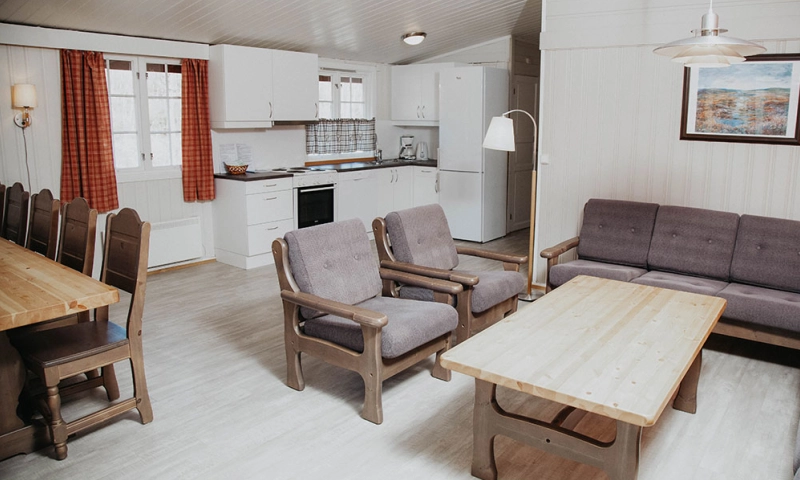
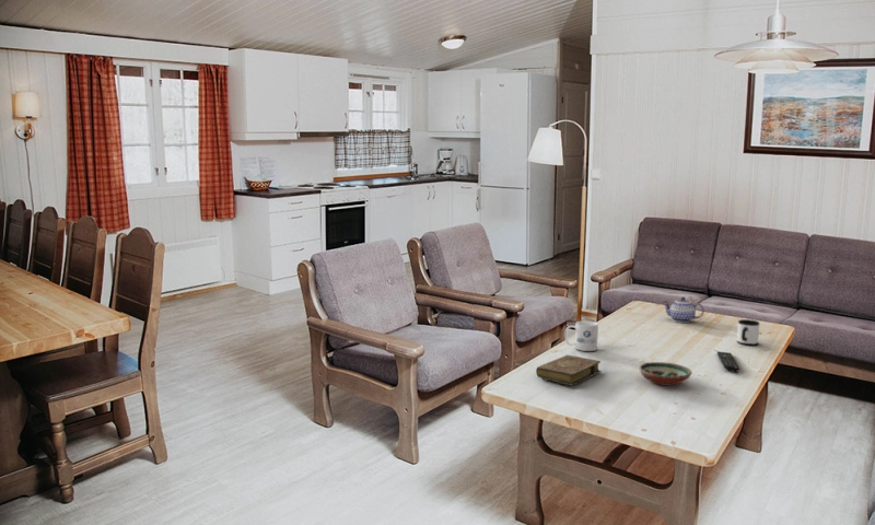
+ mug [563,320,599,352]
+ teapot [661,296,705,324]
+ decorative bowl [638,361,693,386]
+ book [535,354,603,387]
+ mug [736,318,760,347]
+ remote control [716,350,740,373]
